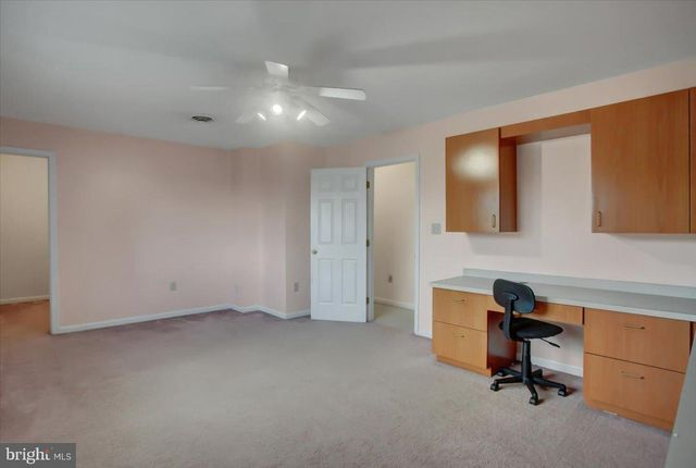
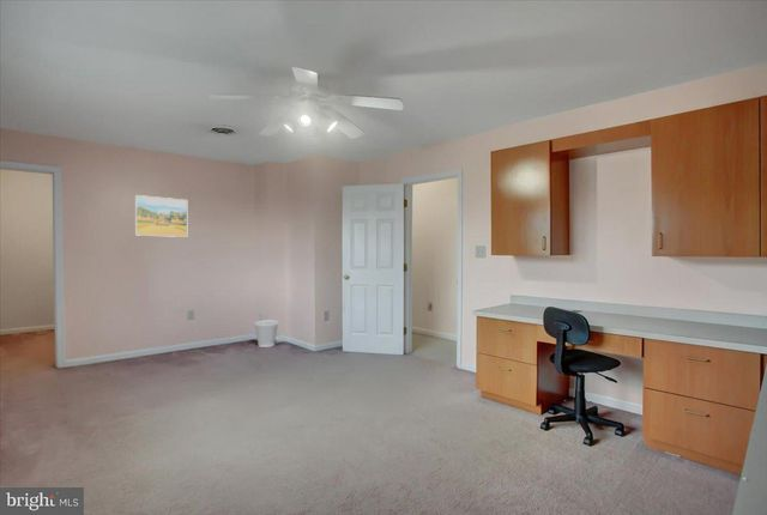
+ wastebasket [253,320,279,349]
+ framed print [134,194,188,238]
